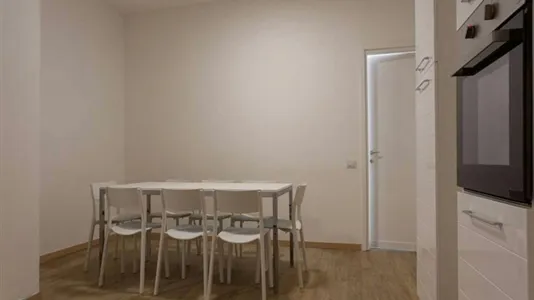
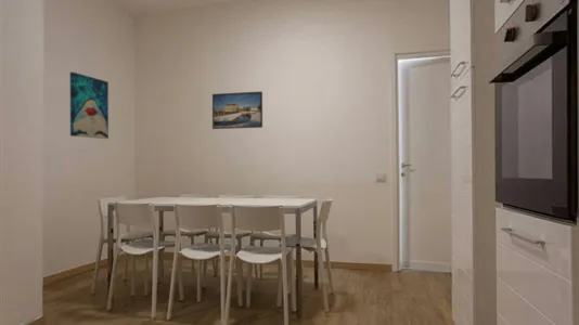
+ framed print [211,90,263,130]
+ wall art [69,72,110,140]
